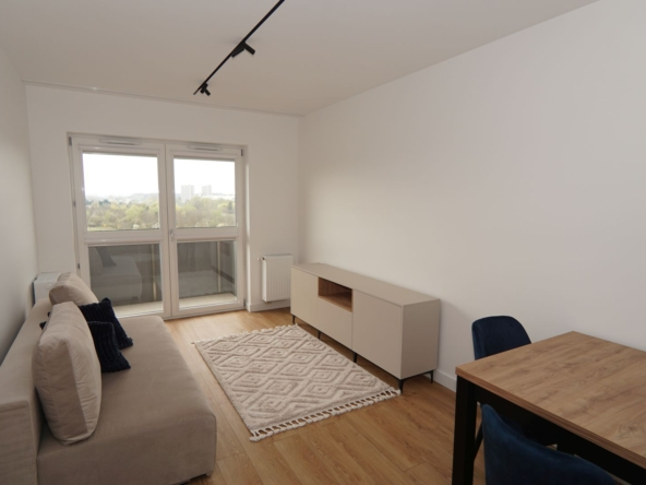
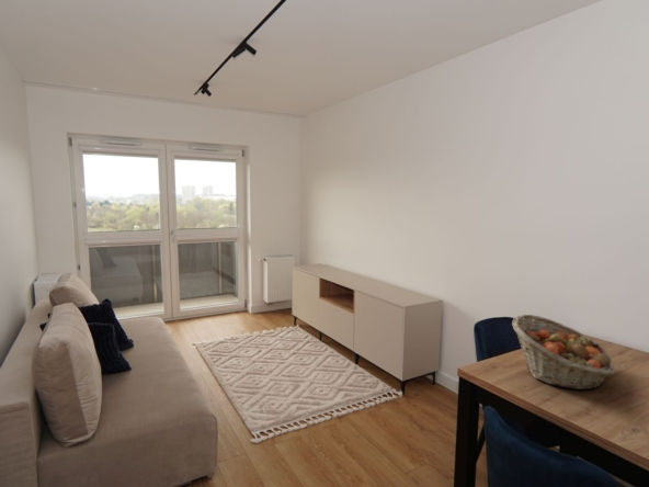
+ fruit basket [511,314,616,390]
